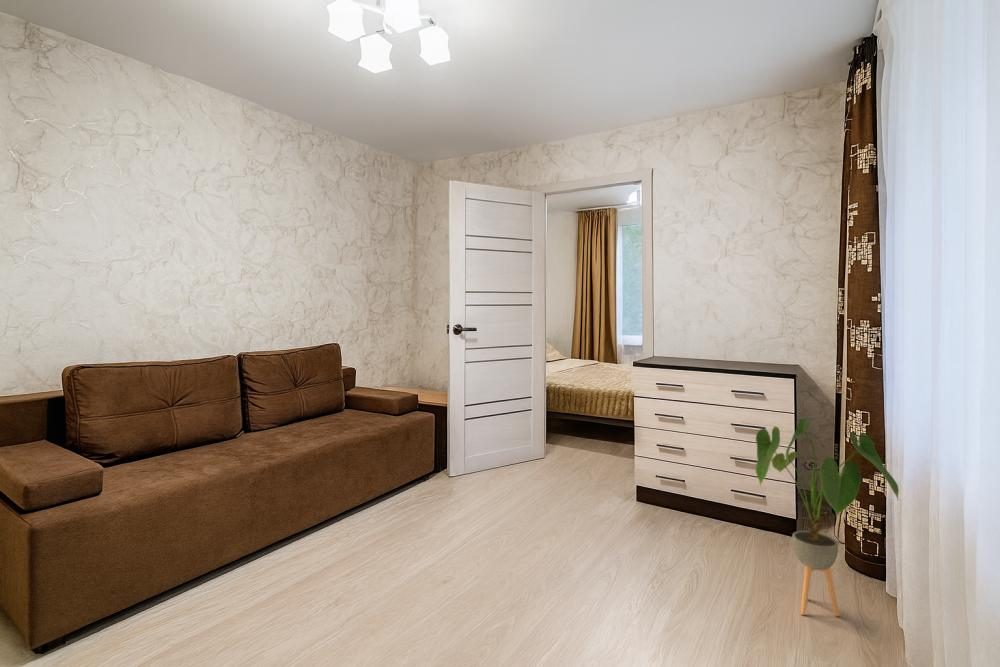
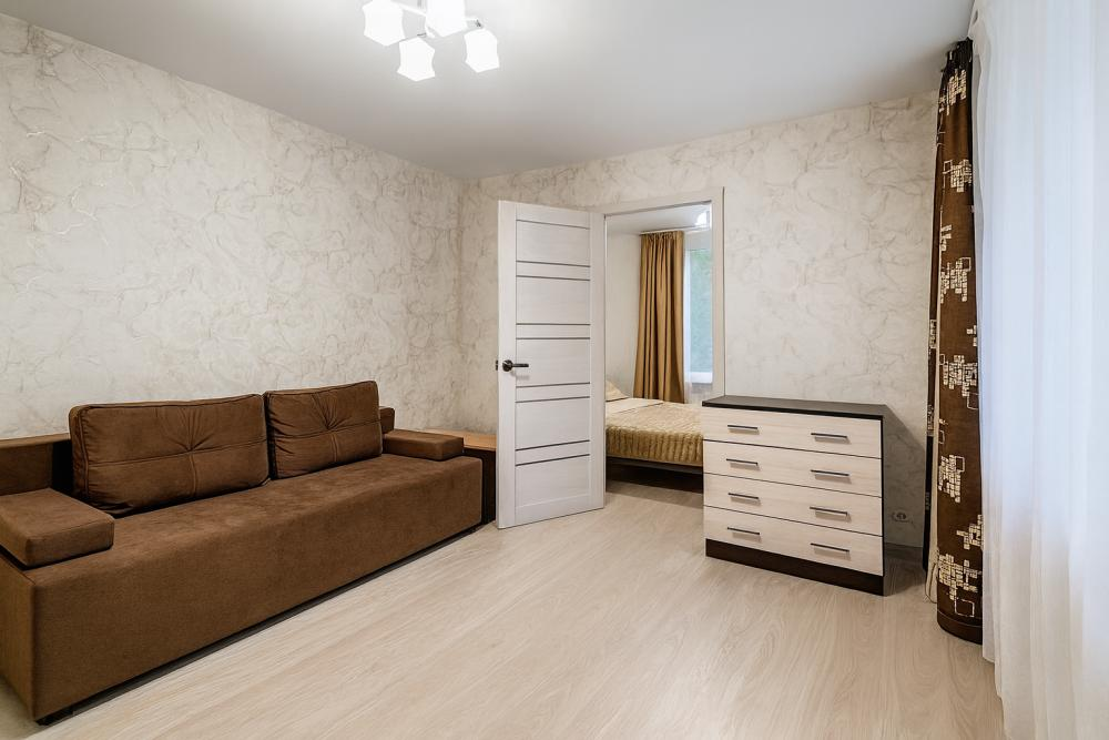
- house plant [755,417,900,617]
